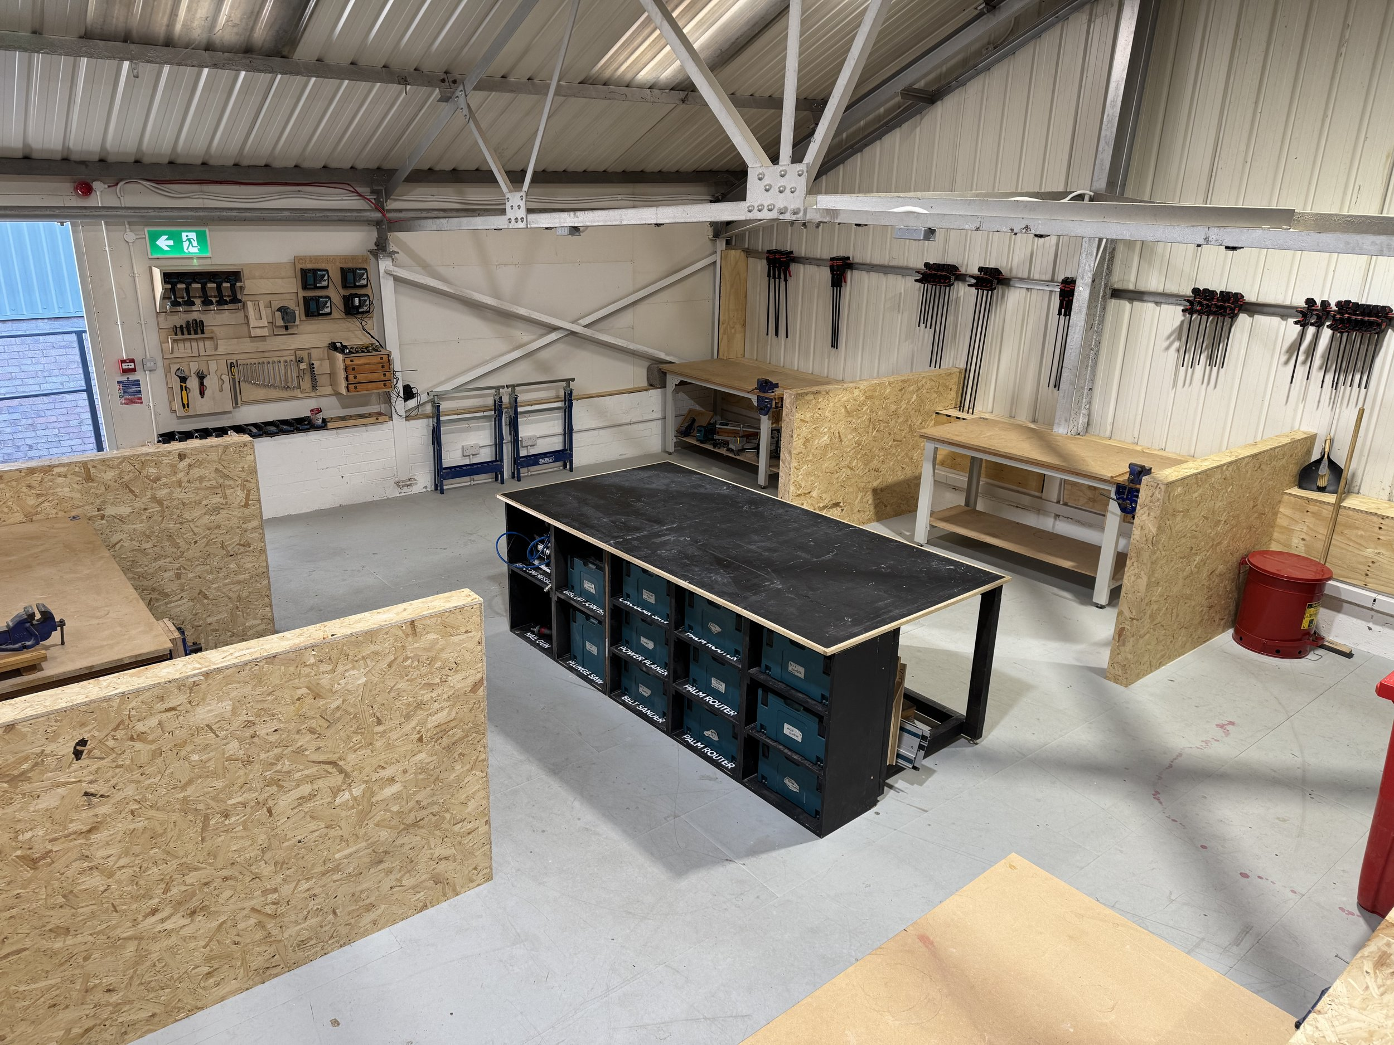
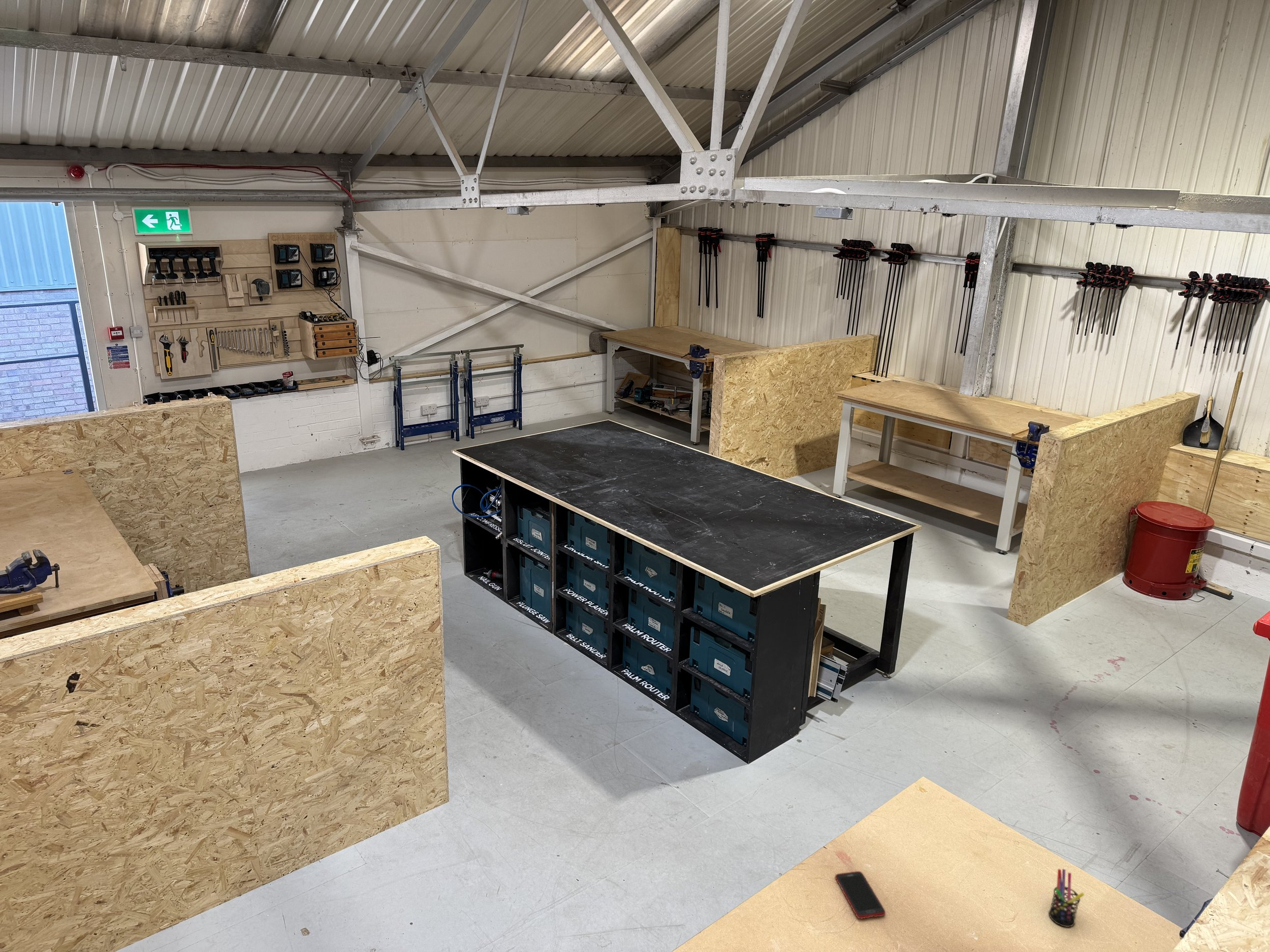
+ pen holder [1049,868,1085,928]
+ cell phone [835,871,886,920]
